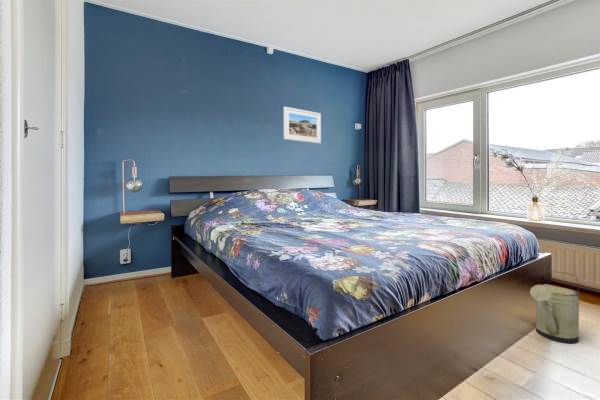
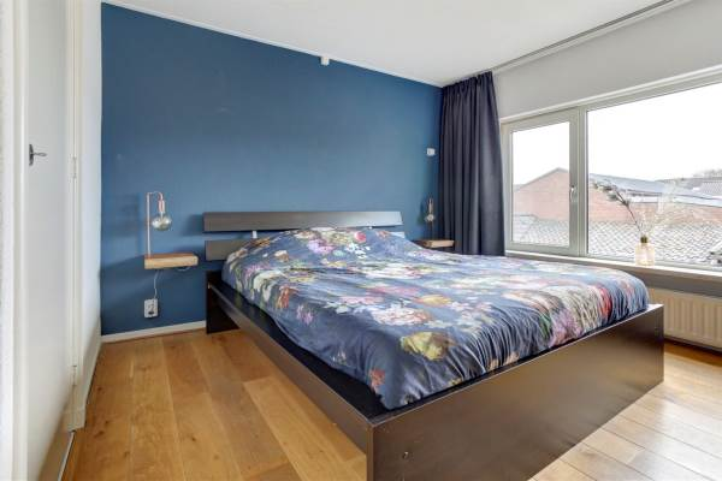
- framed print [283,106,322,144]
- watering can [529,269,581,344]
